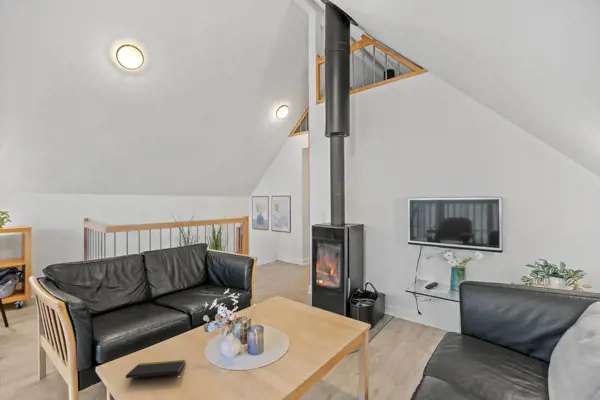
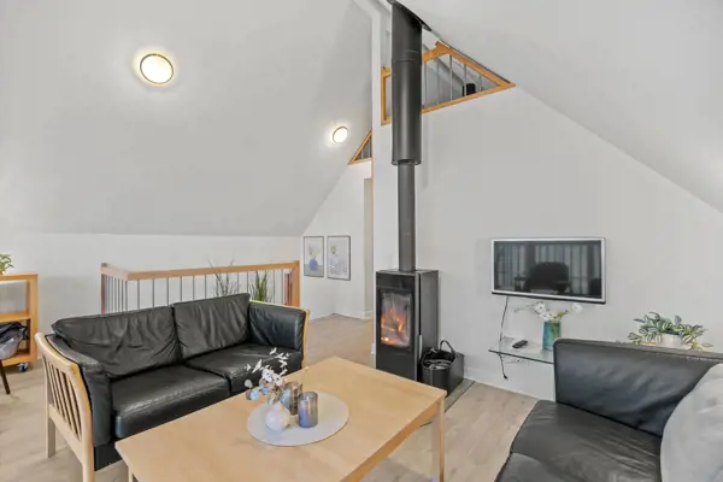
- notepad [125,359,186,381]
